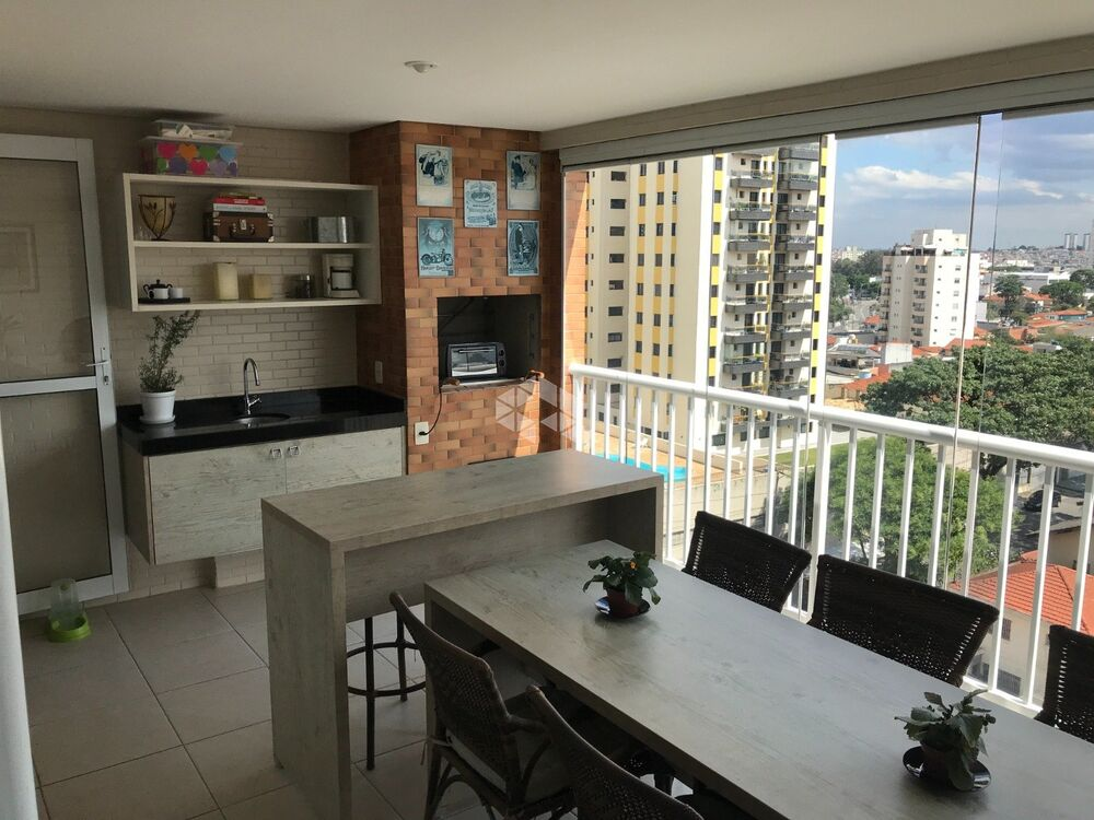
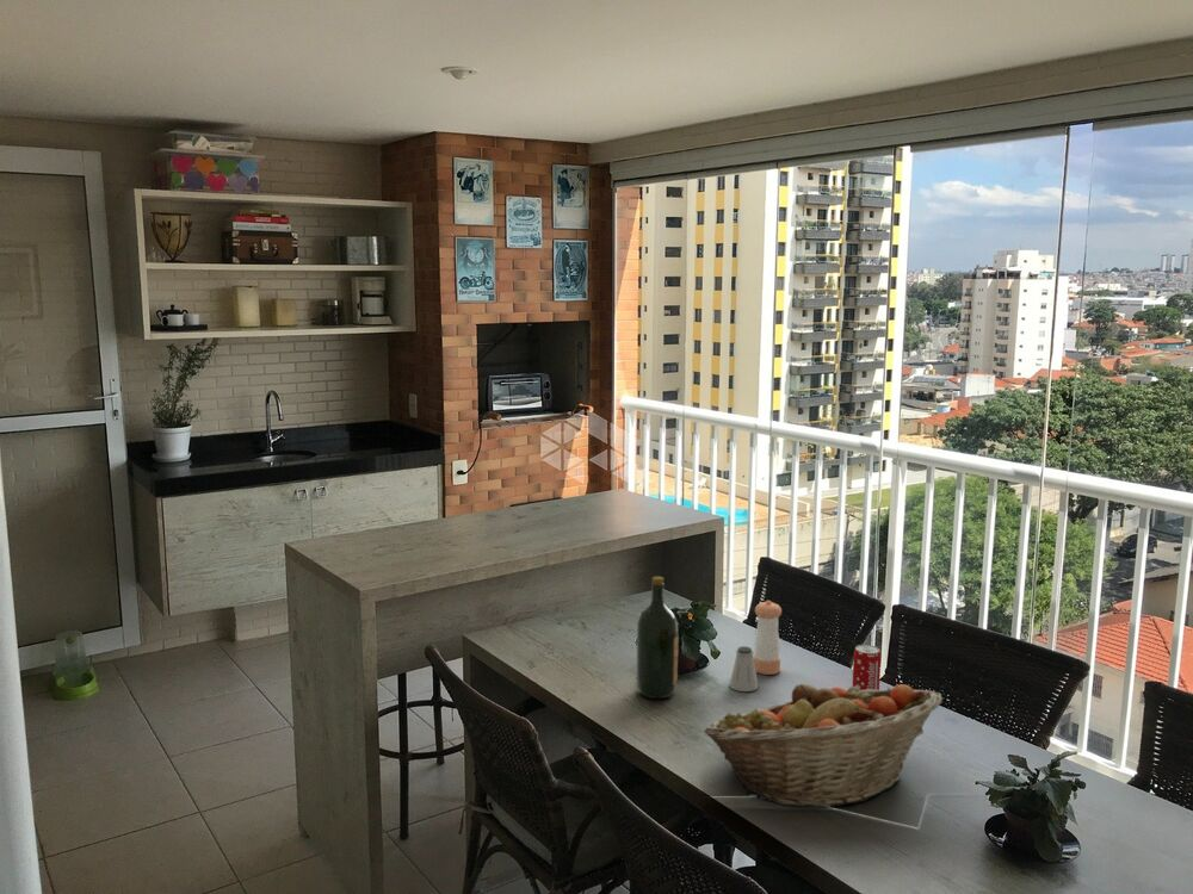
+ saltshaker [729,645,760,693]
+ fruit basket [703,683,944,808]
+ pepper shaker [753,600,783,676]
+ wine bottle [636,576,679,700]
+ beverage can [852,644,882,690]
